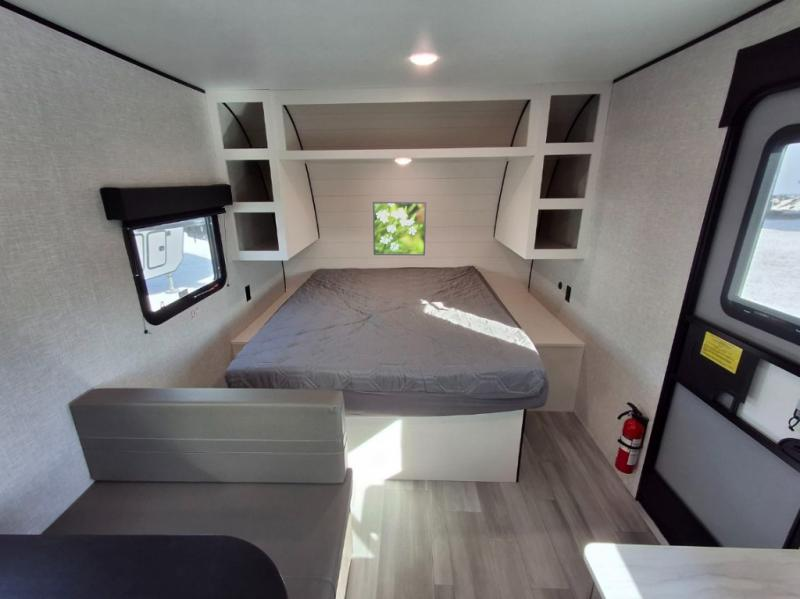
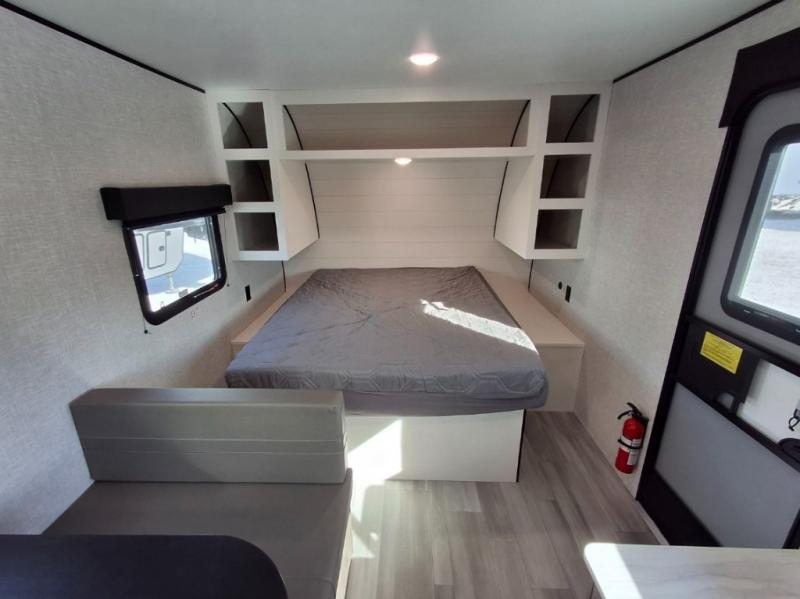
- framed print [372,201,427,256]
